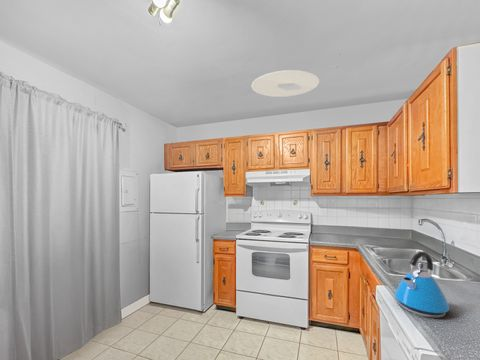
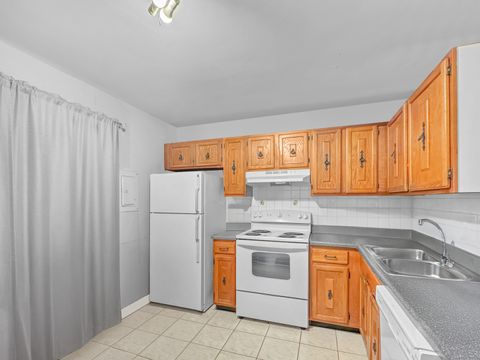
- kettle [393,251,451,318]
- ceiling light [251,69,320,98]
